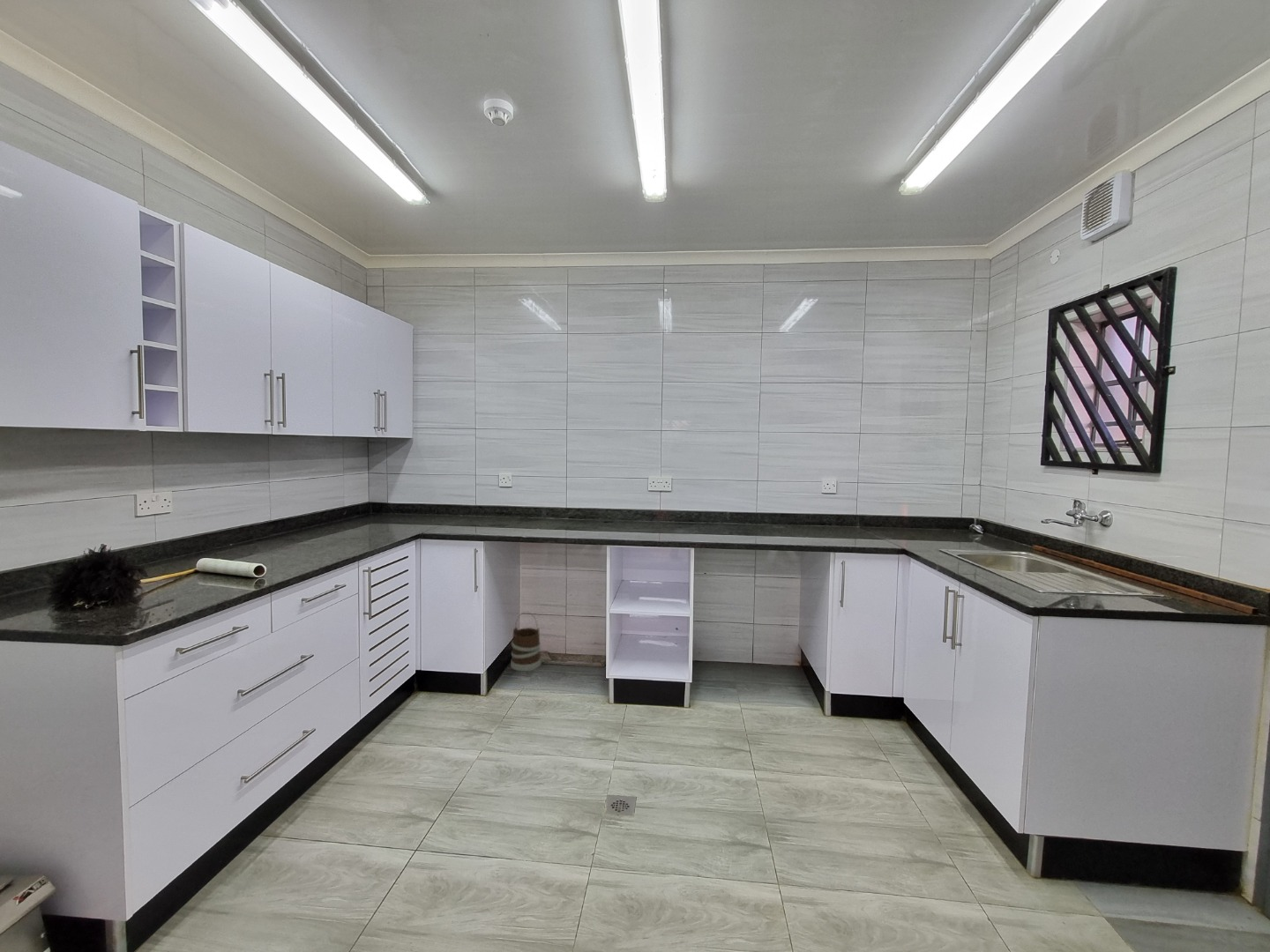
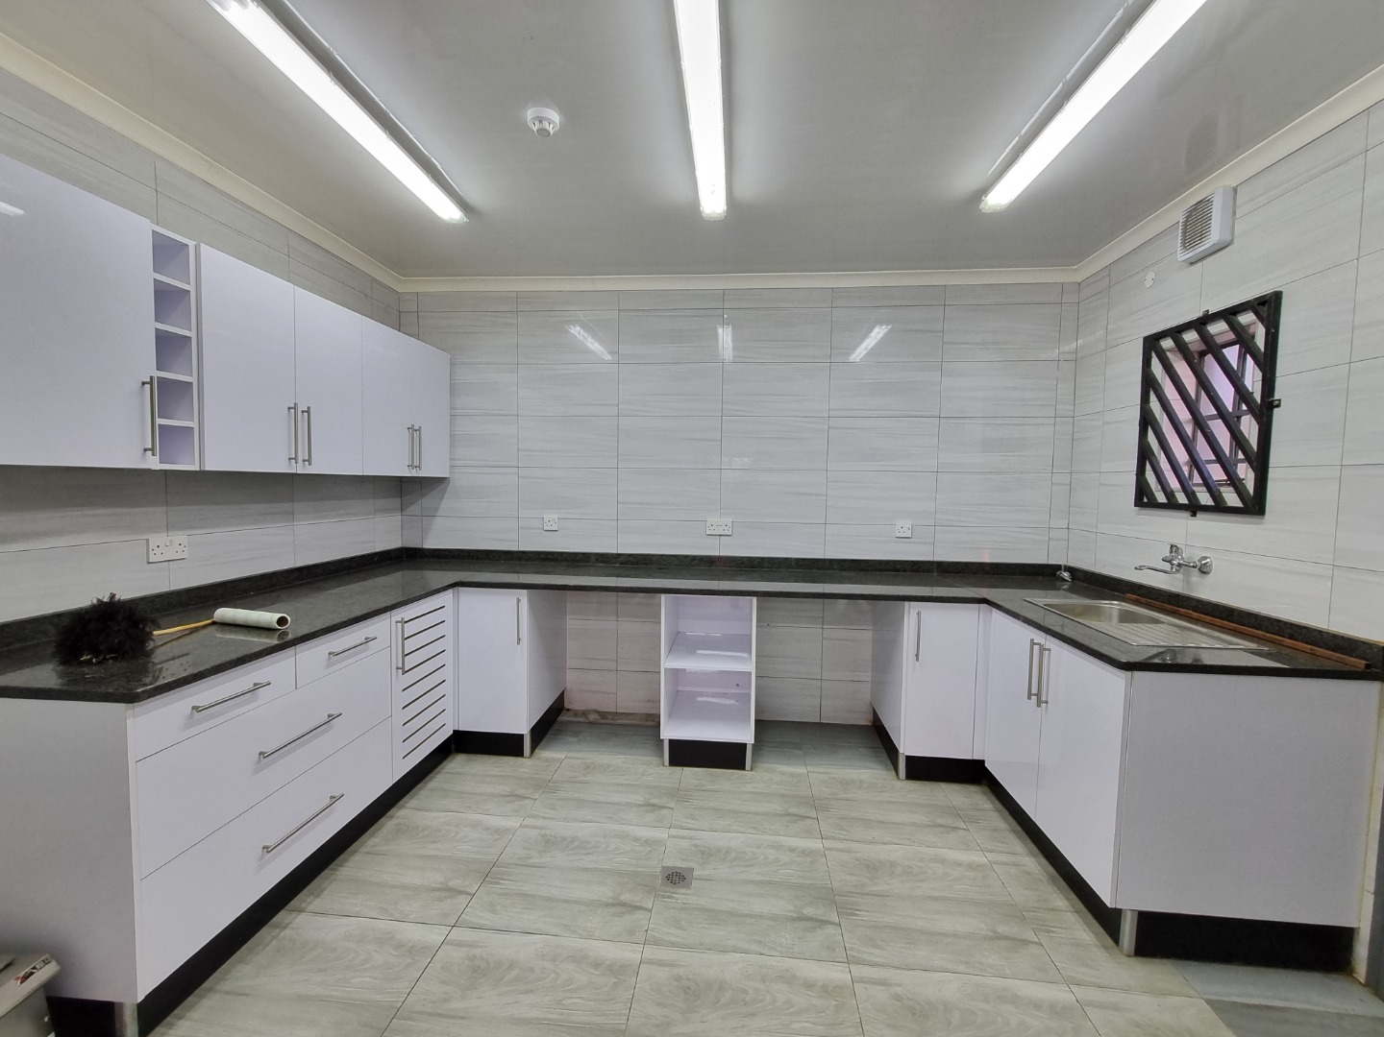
- wooden bucket [510,611,542,672]
